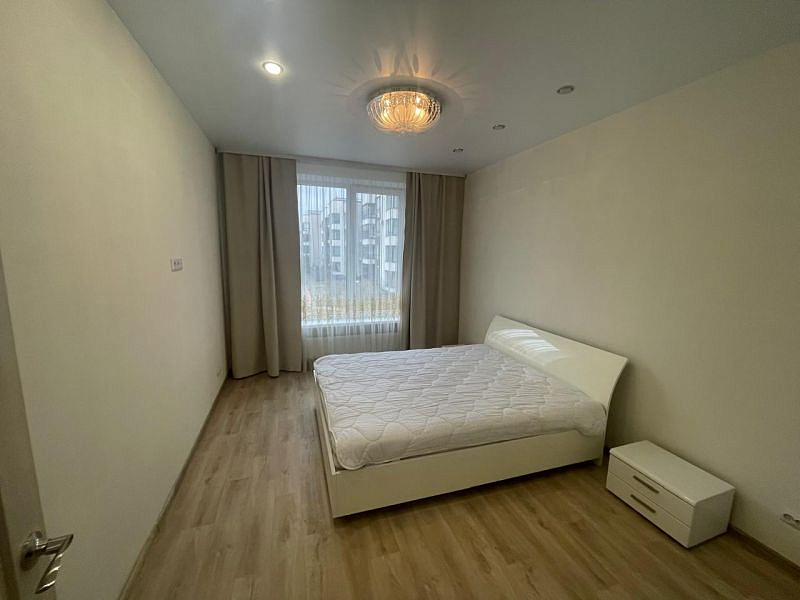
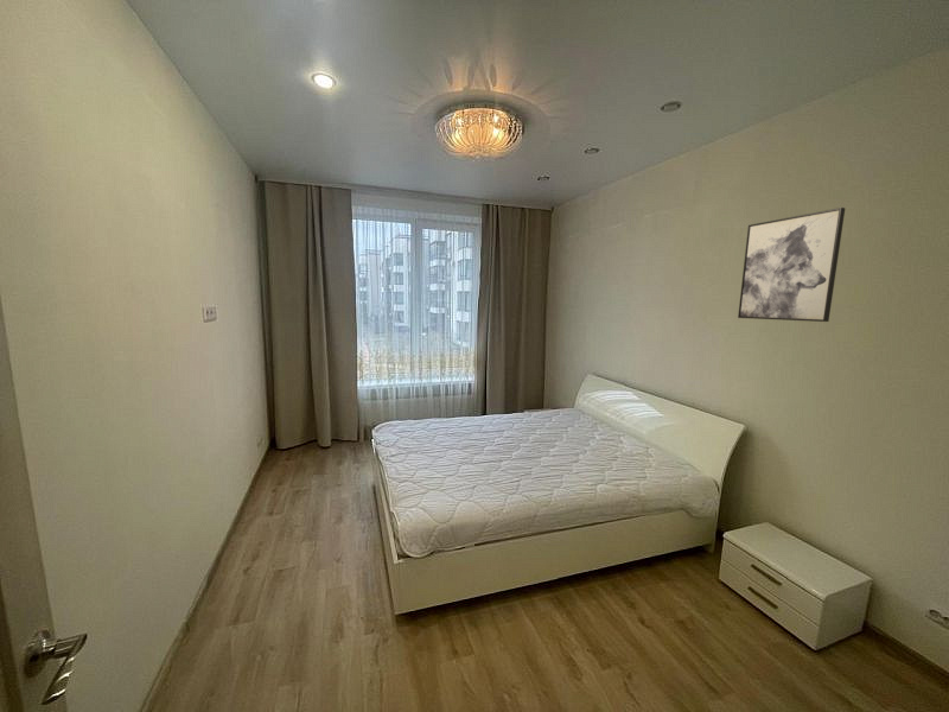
+ wall art [737,206,846,323]
